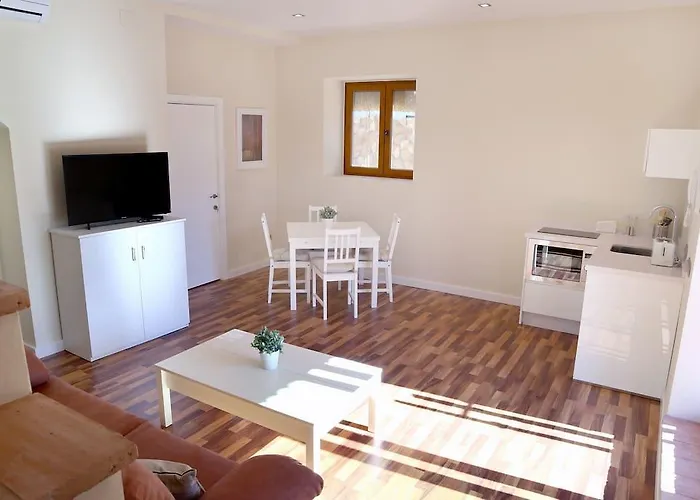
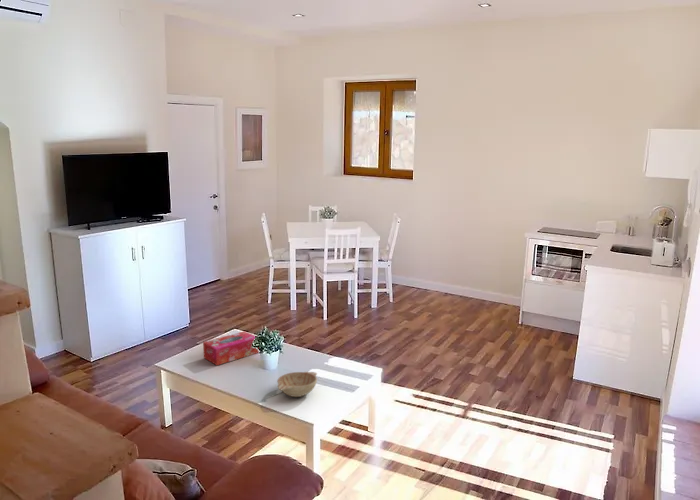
+ tissue box [202,330,259,366]
+ decorative bowl [276,371,318,398]
